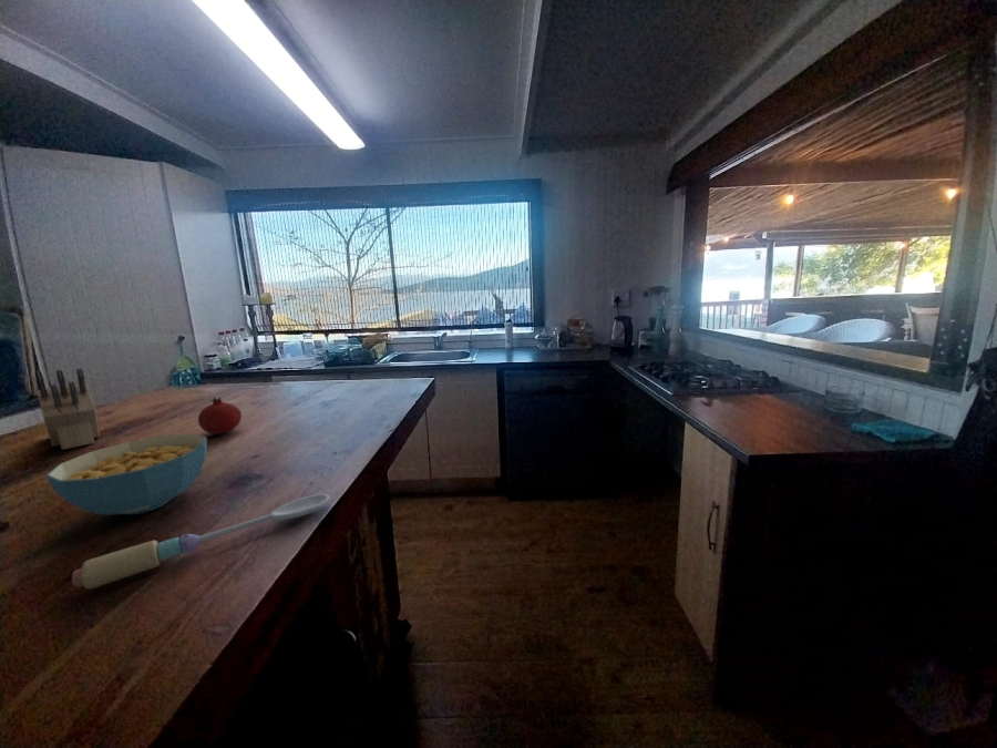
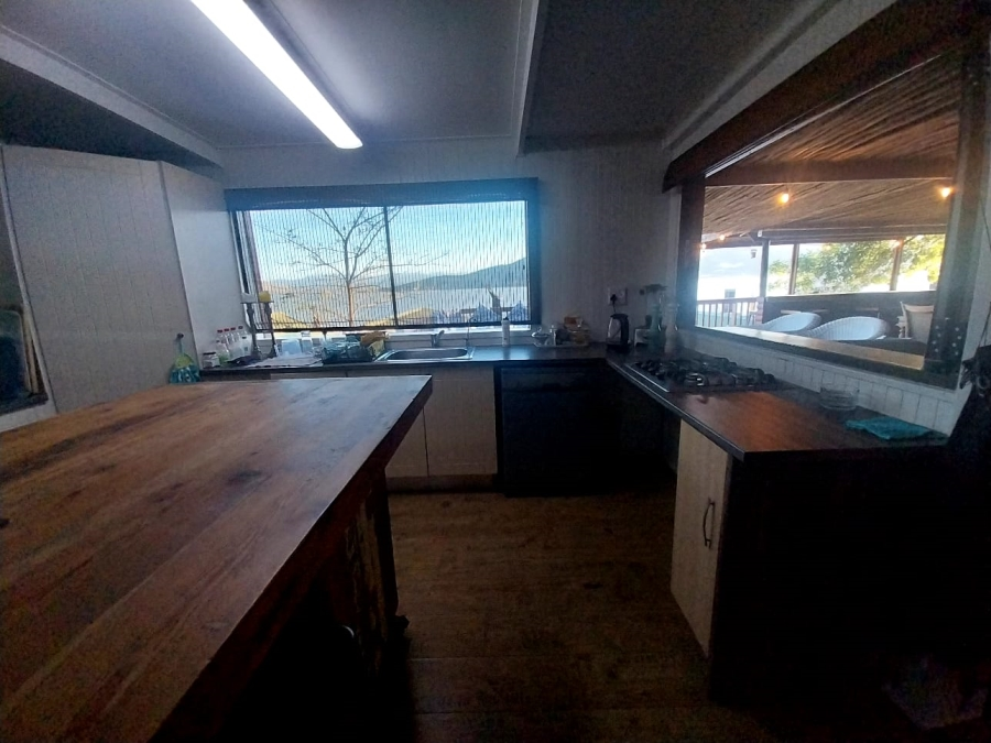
- knife block [34,367,101,451]
- fruit [197,396,243,436]
- spoon [71,493,331,591]
- cereal bowl [44,433,208,516]
